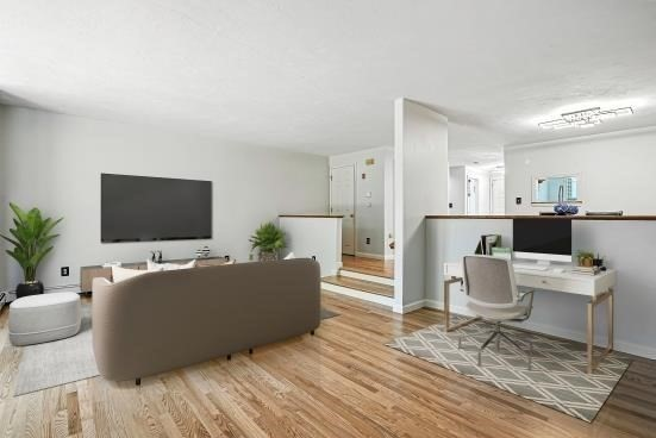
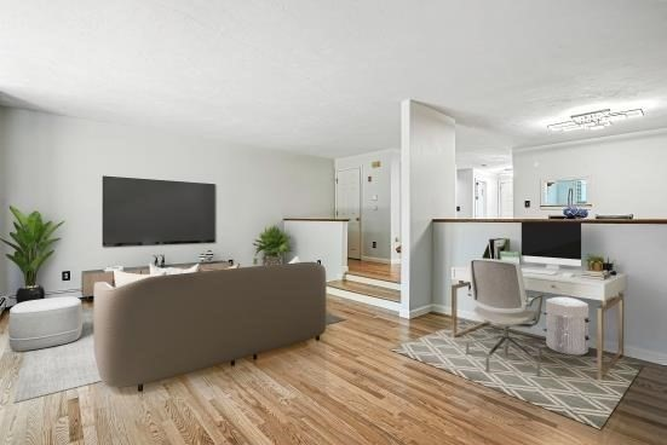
+ waste bin [541,295,593,357]
